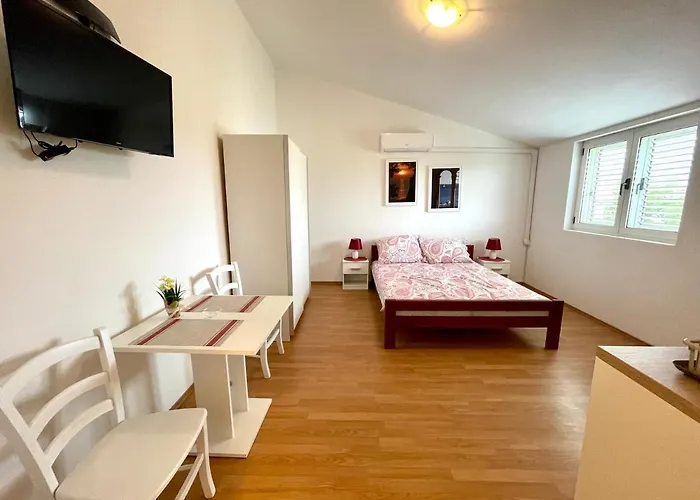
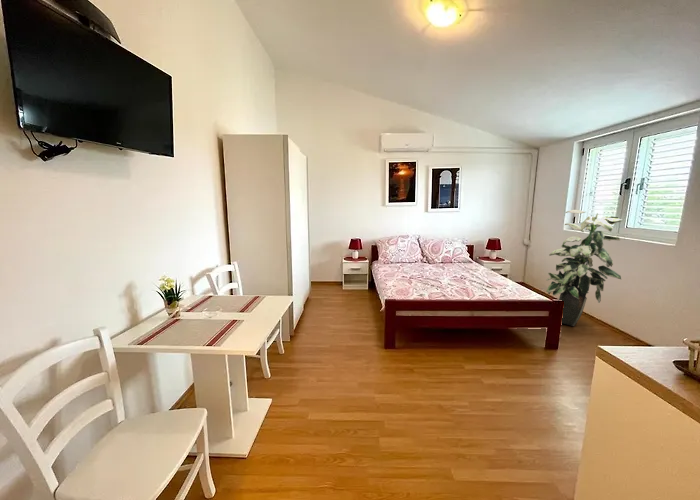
+ indoor plant [545,209,625,327]
